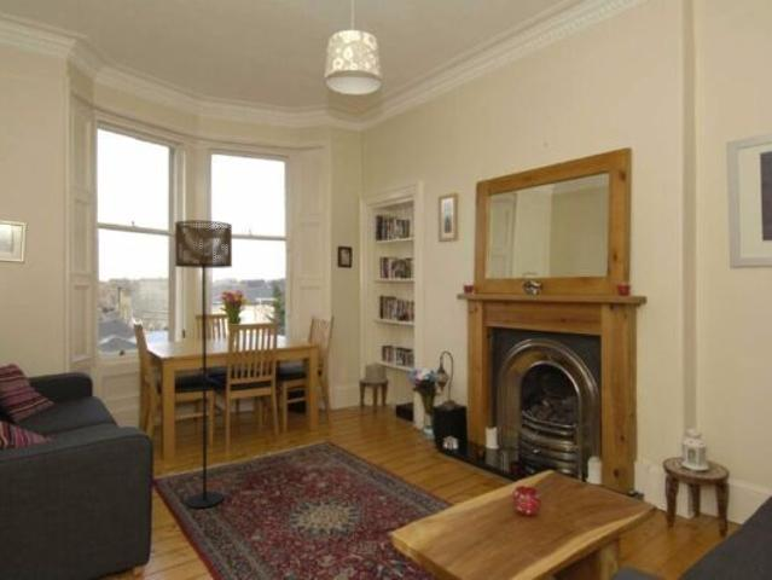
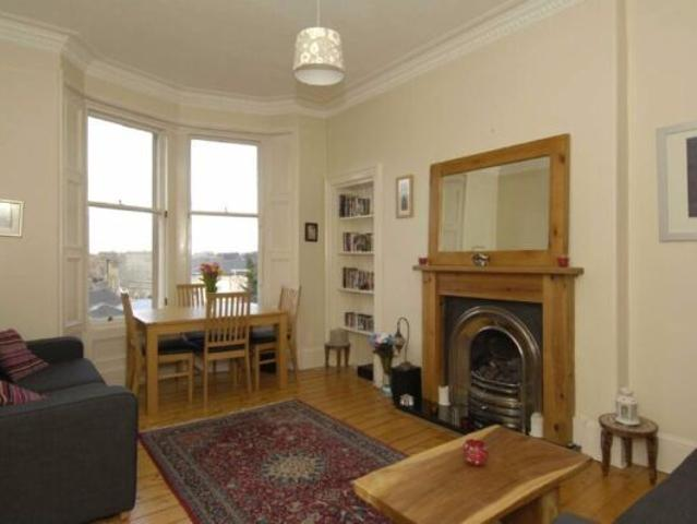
- floor lamp [174,219,233,509]
